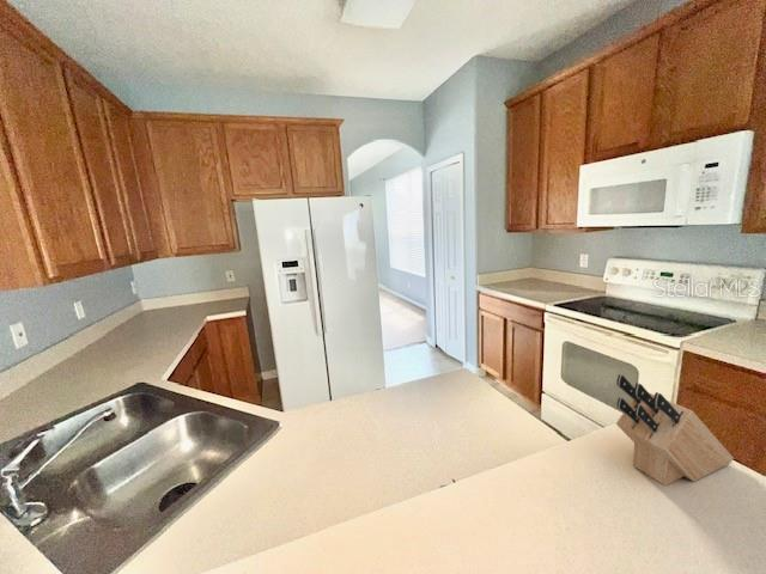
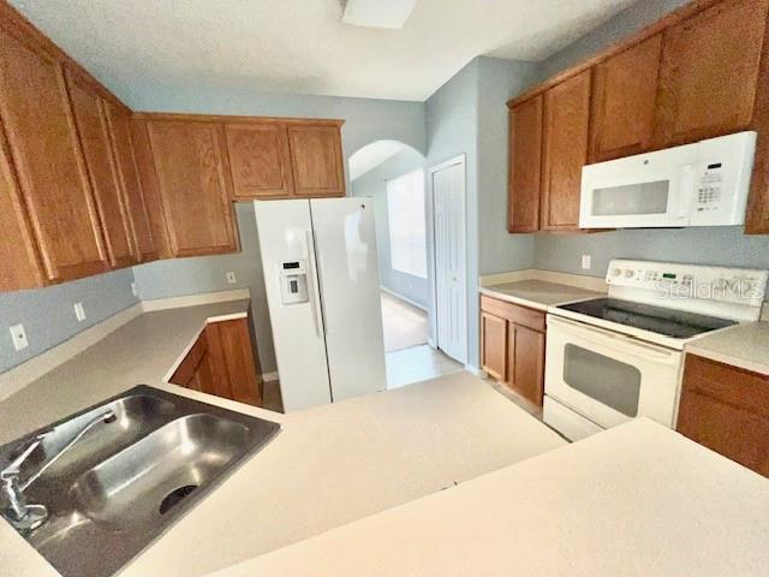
- knife block [615,373,735,487]
